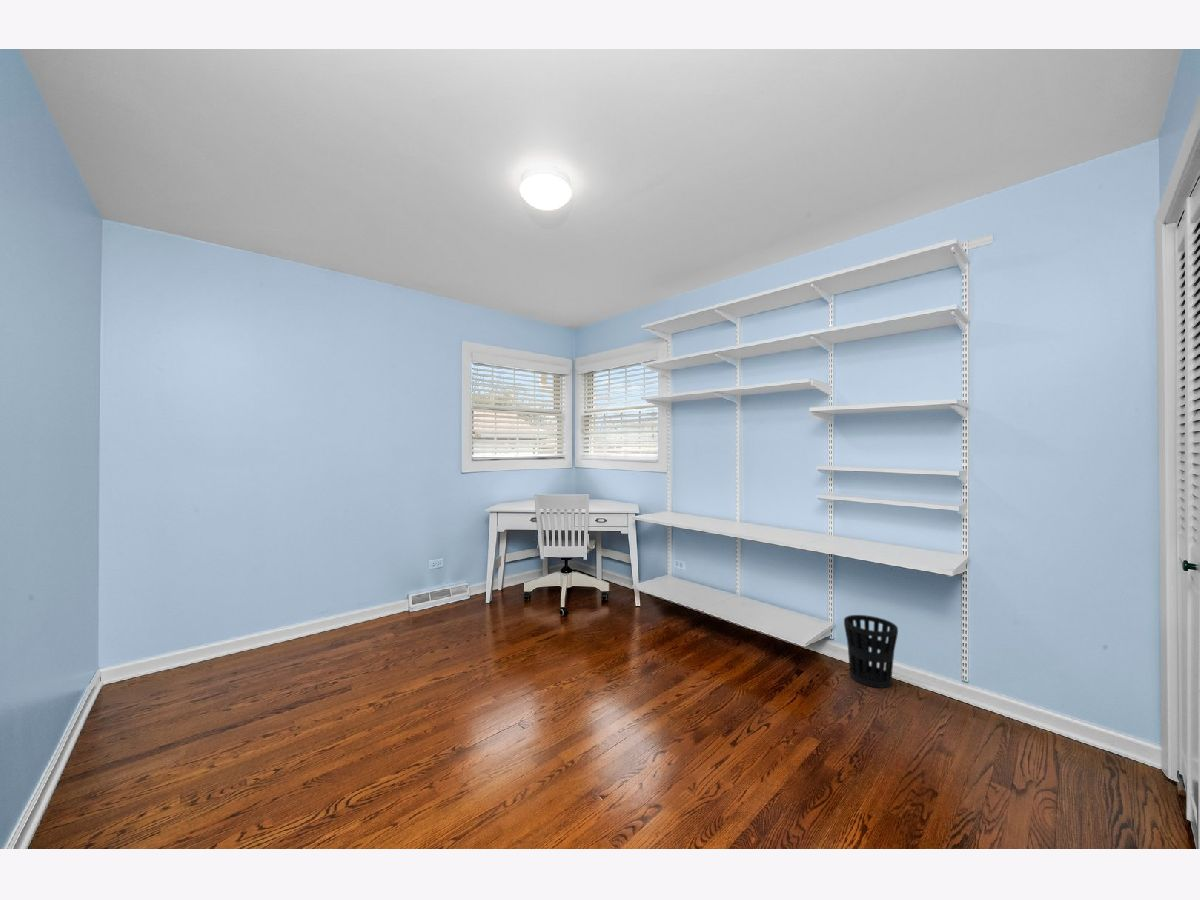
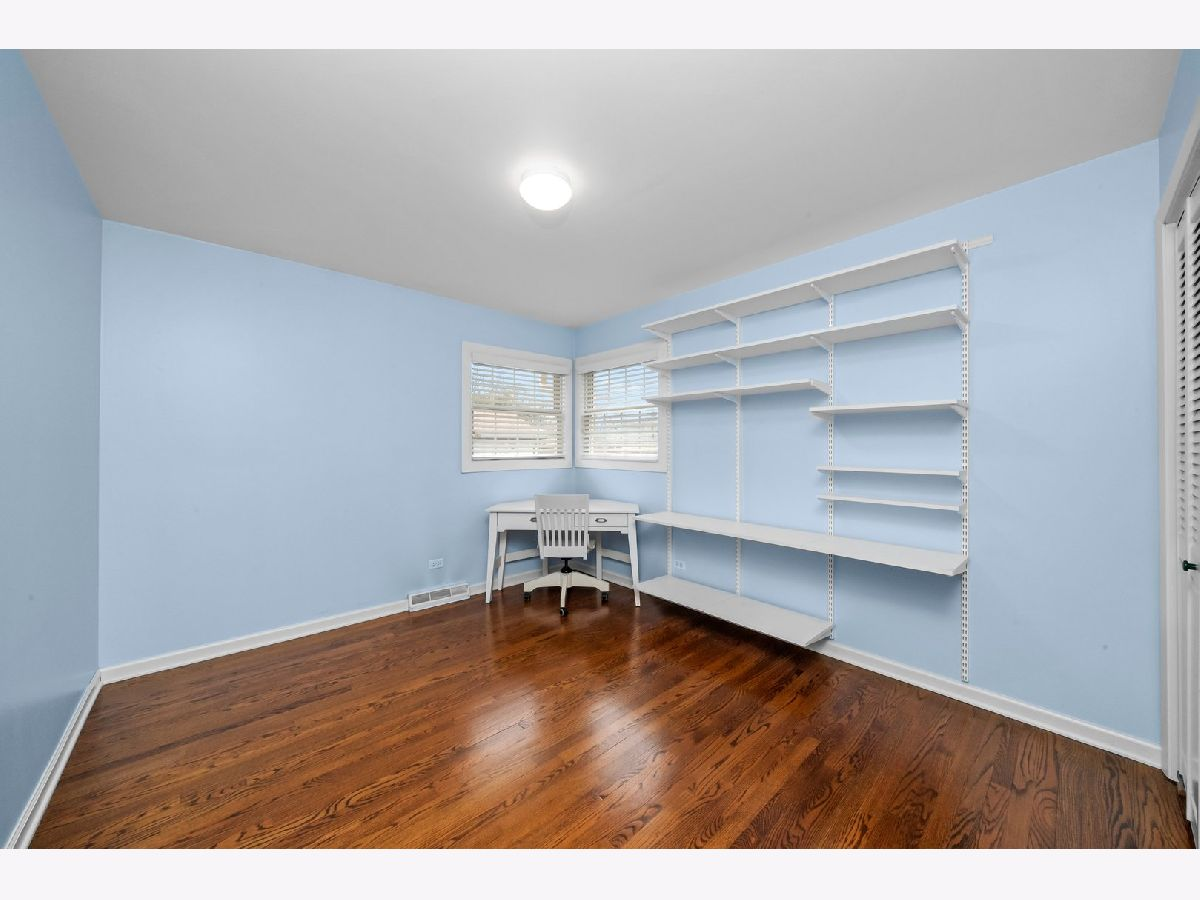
- wastebasket [843,614,899,689]
